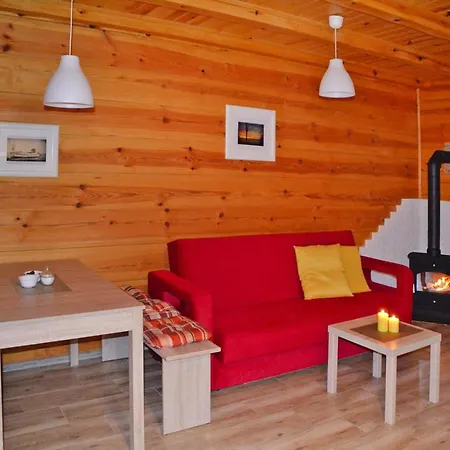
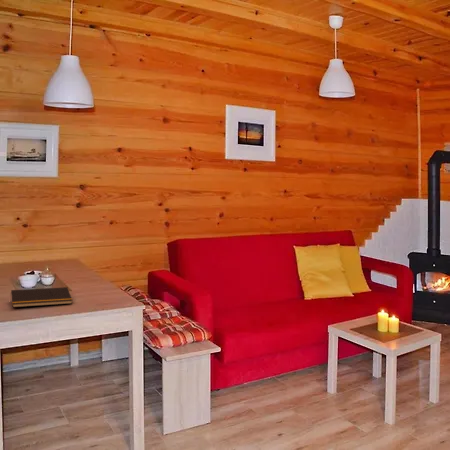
+ notepad [9,286,73,308]
